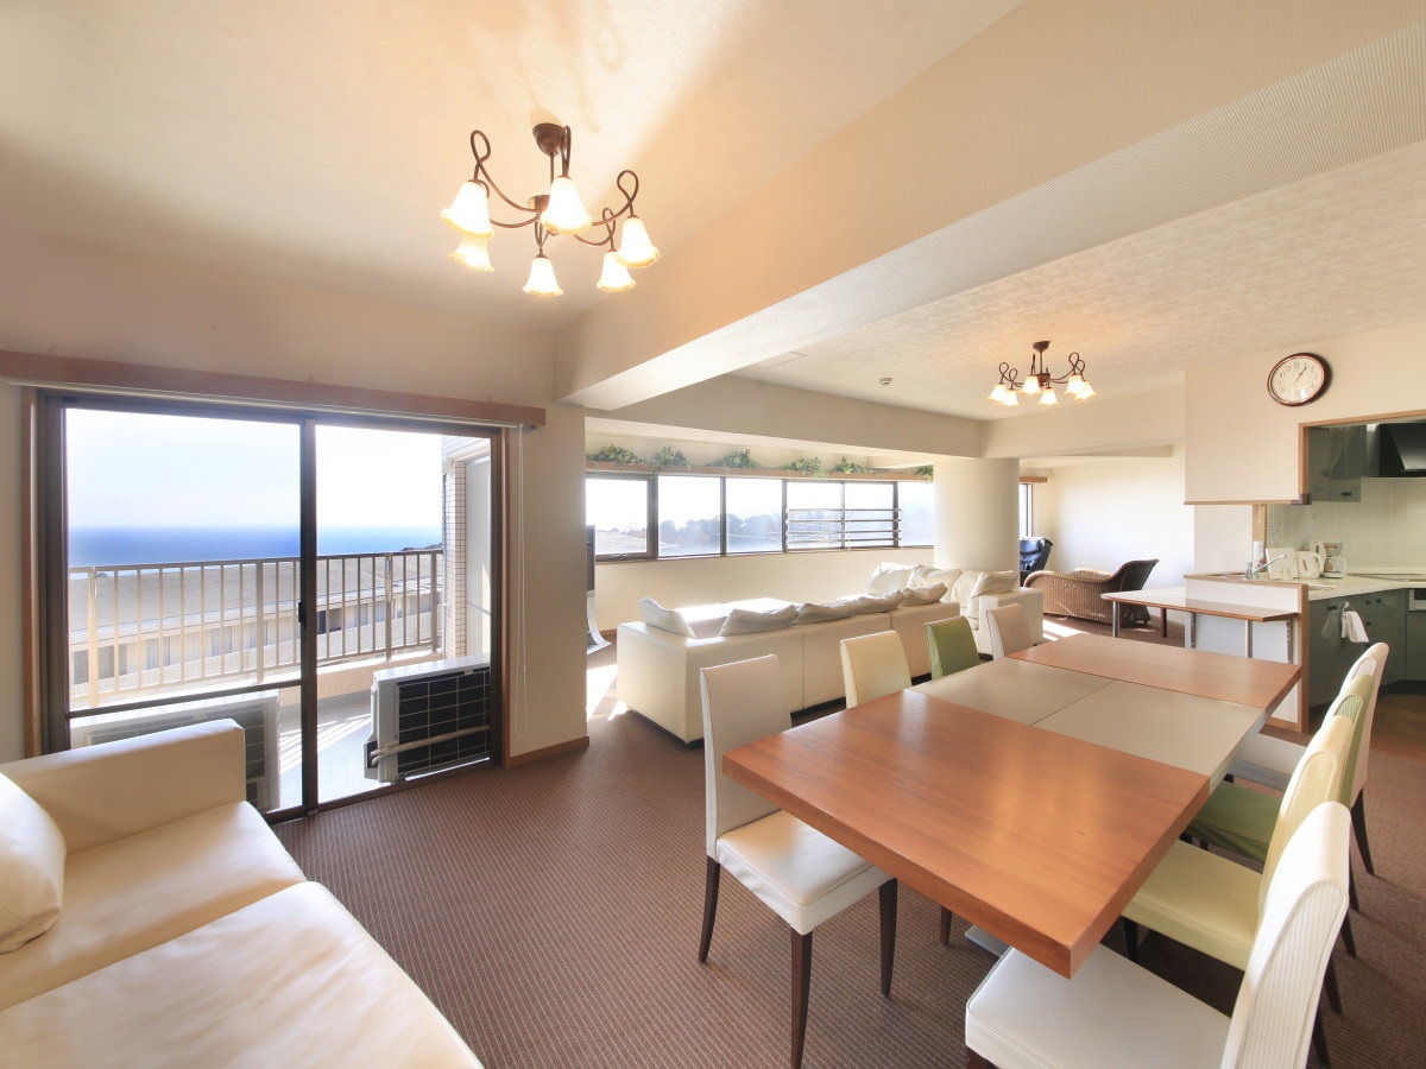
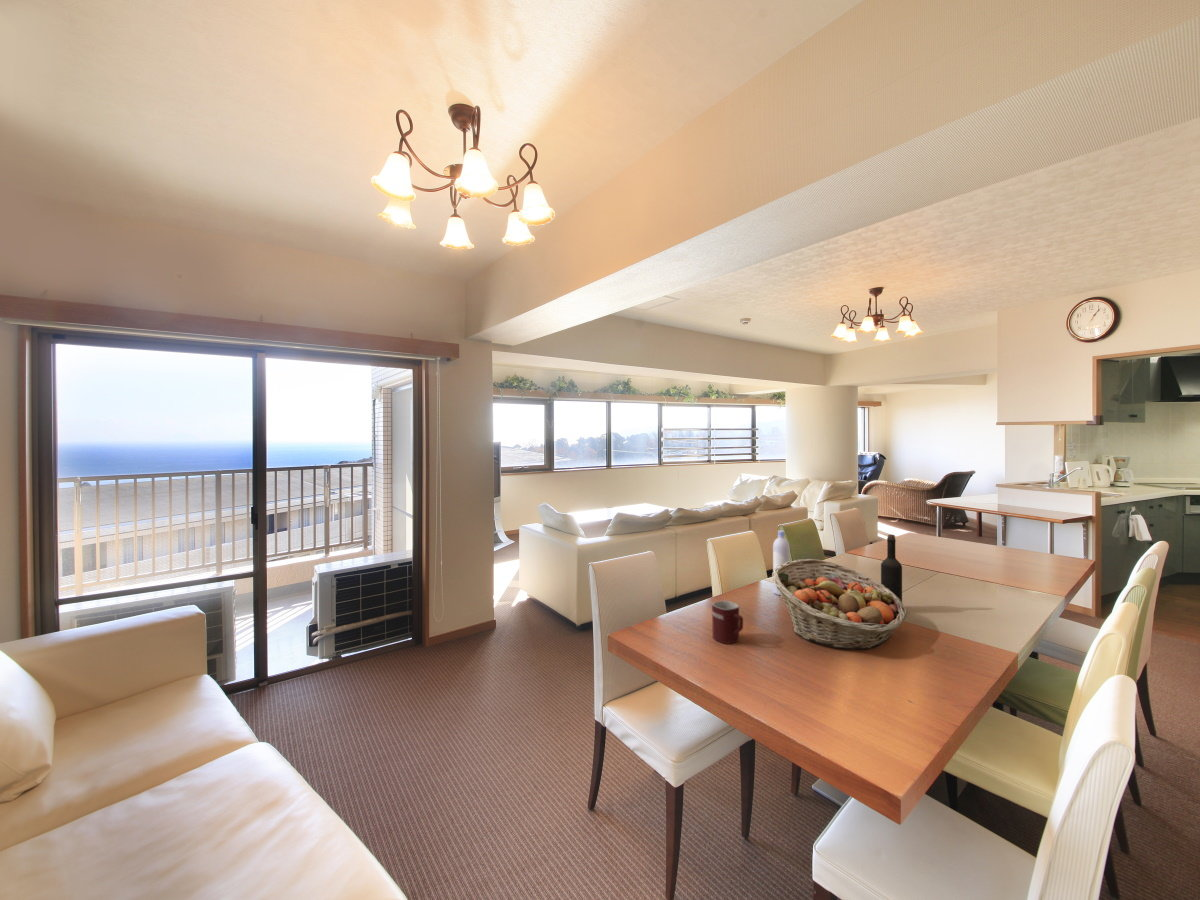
+ mug [711,600,744,645]
+ bottle [772,530,791,596]
+ fruit basket [771,558,907,651]
+ wine bottle [880,534,903,603]
